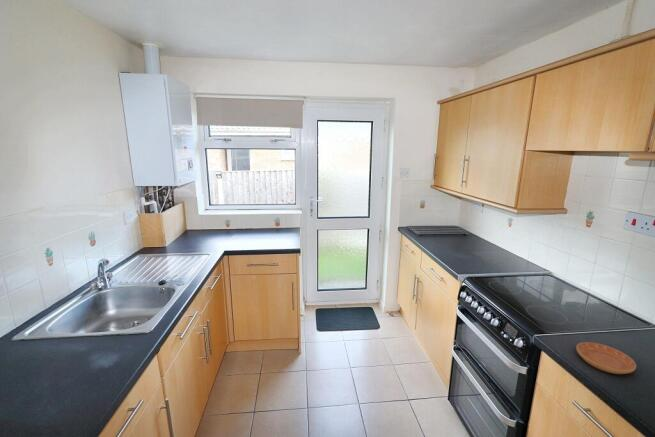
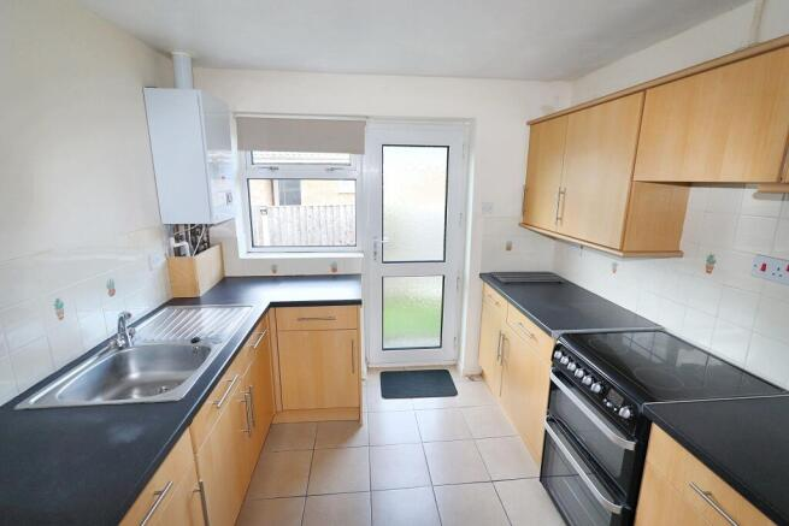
- saucer [575,341,637,375]
